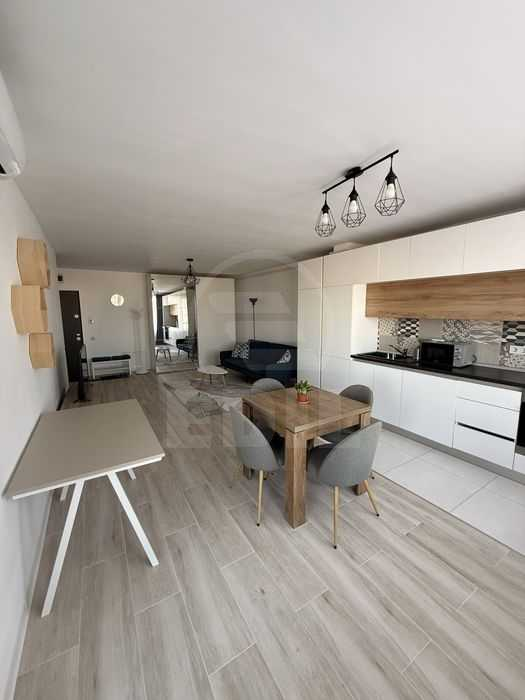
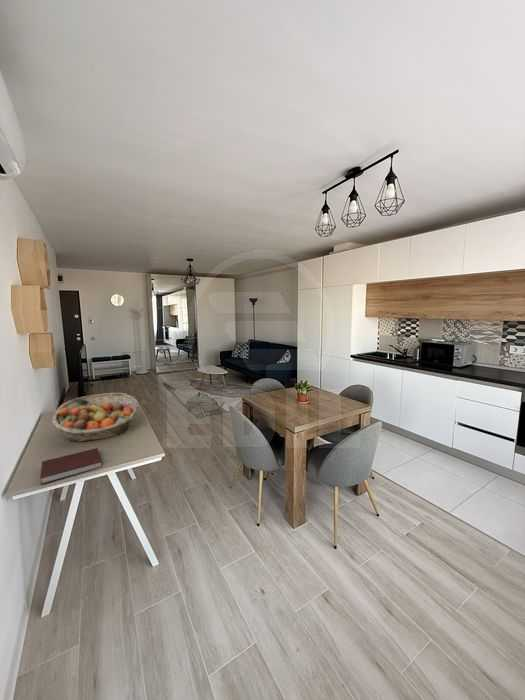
+ fruit basket [51,392,140,443]
+ notebook [39,447,103,485]
